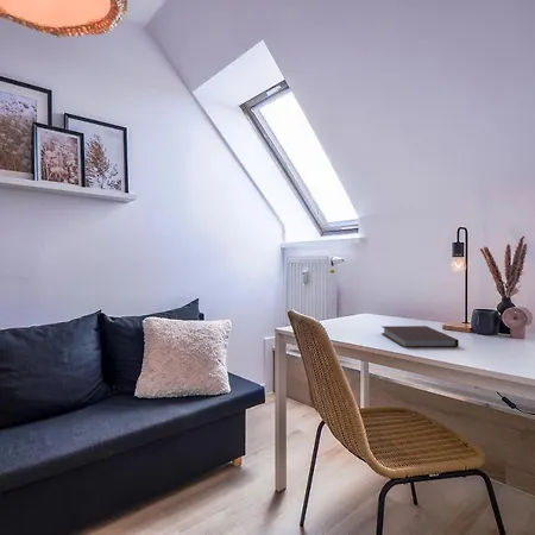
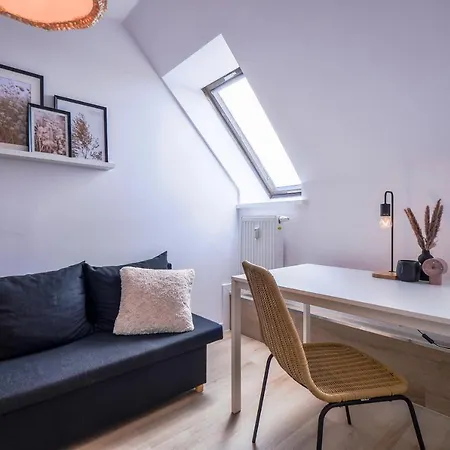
- notebook [380,325,460,348]
